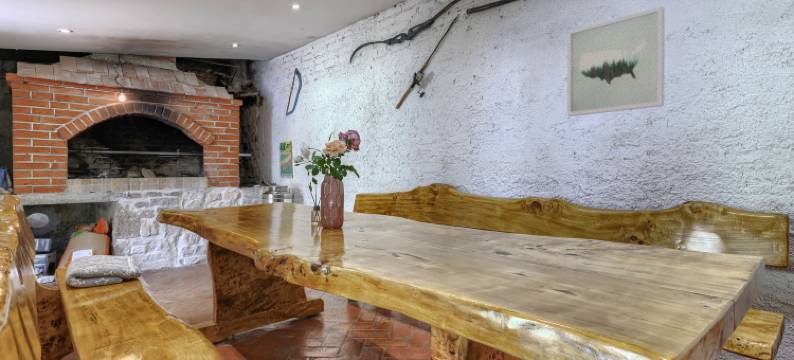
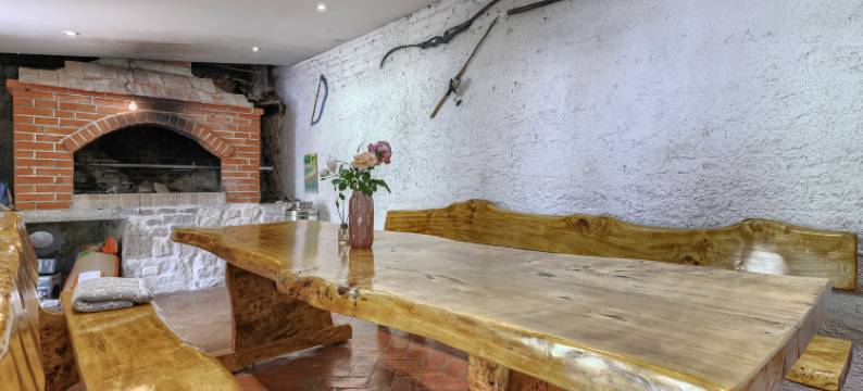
- wall art [566,5,666,117]
